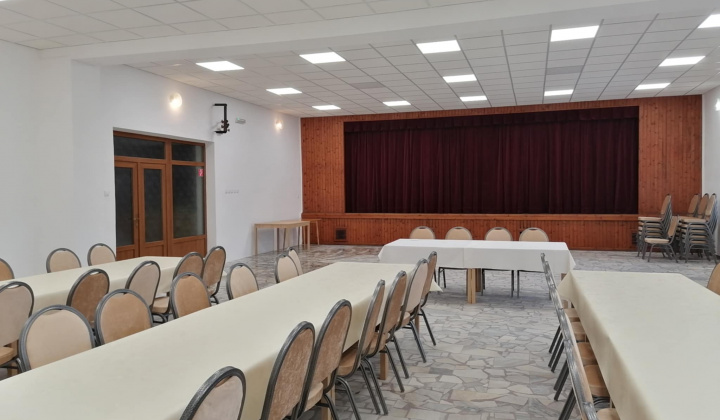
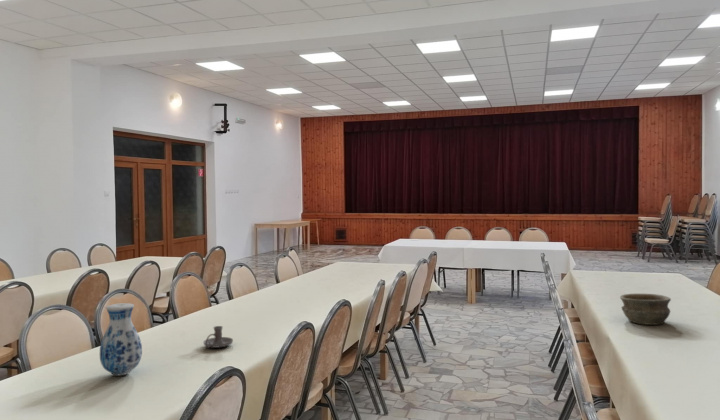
+ candle holder [202,325,234,349]
+ bowl [619,293,672,326]
+ vase [99,302,143,376]
